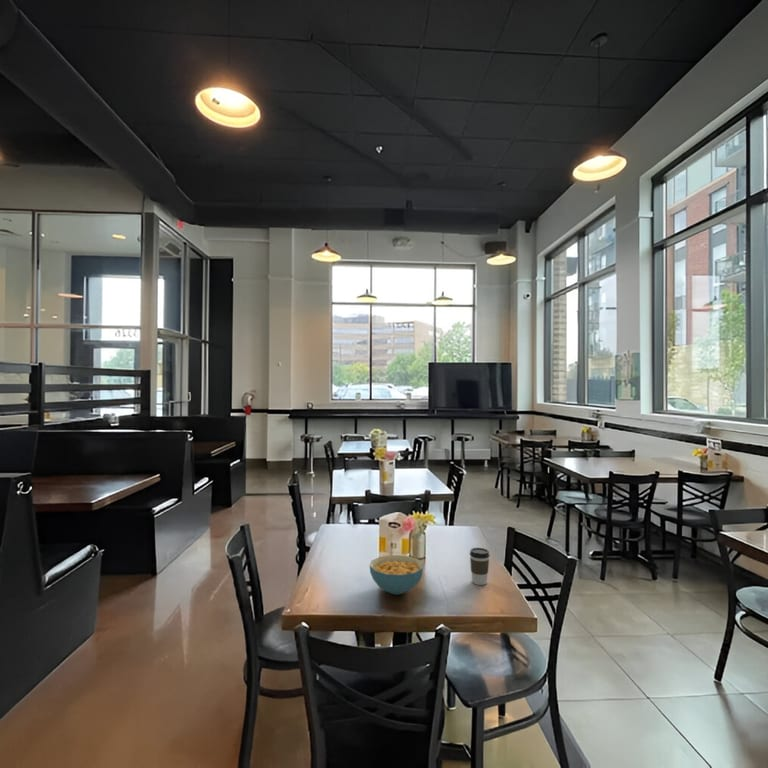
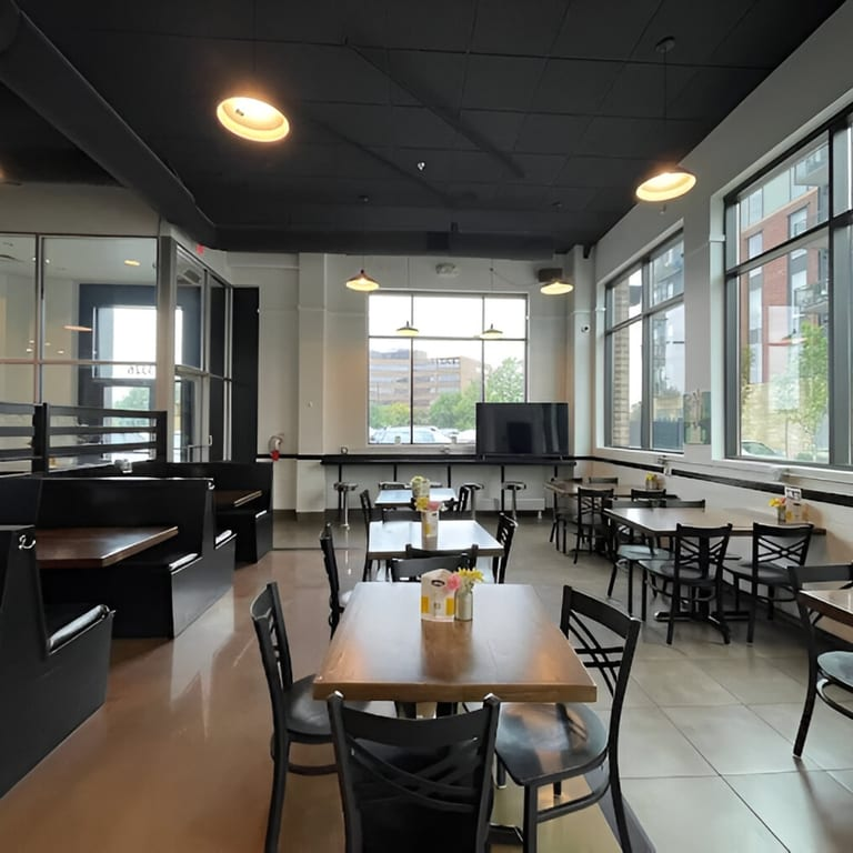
- cereal bowl [369,554,424,596]
- coffee cup [469,547,491,586]
